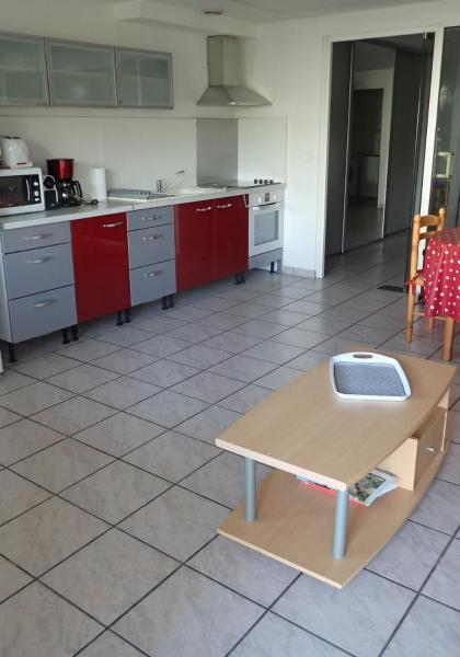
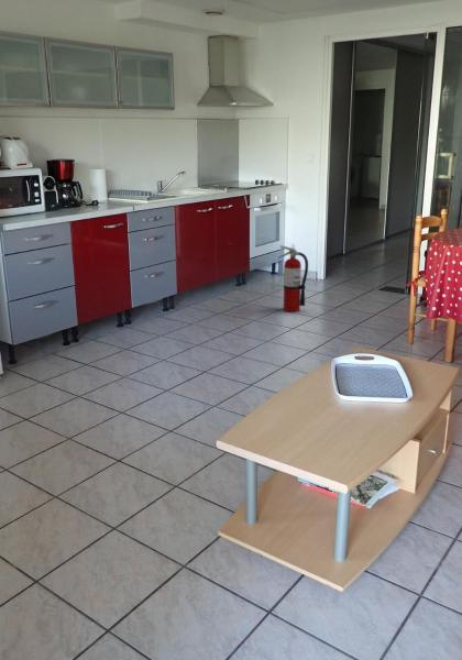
+ fire extinguisher [277,242,309,312]
